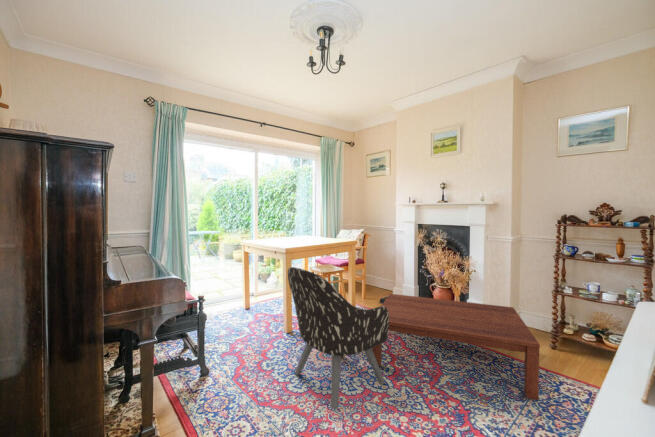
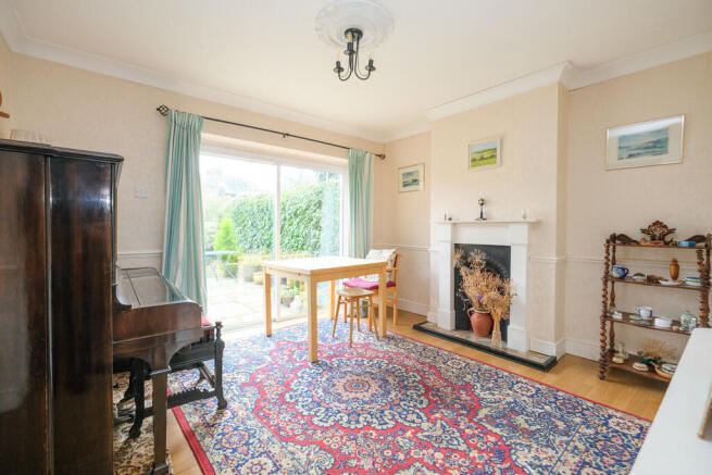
- coffee table [372,293,541,401]
- armchair [287,266,389,410]
